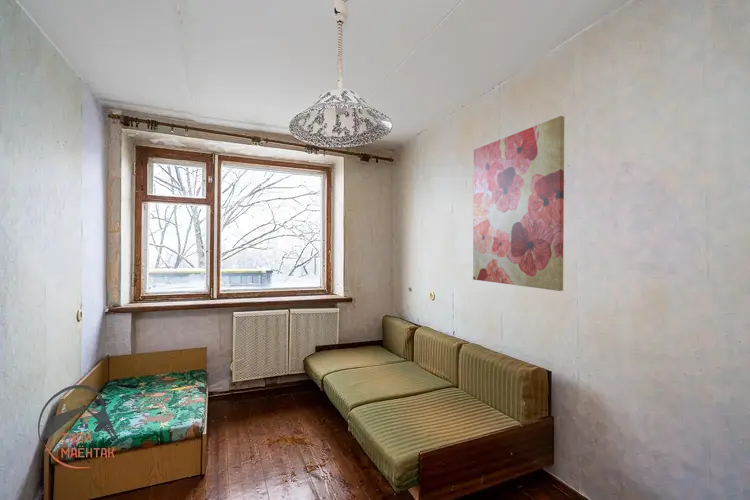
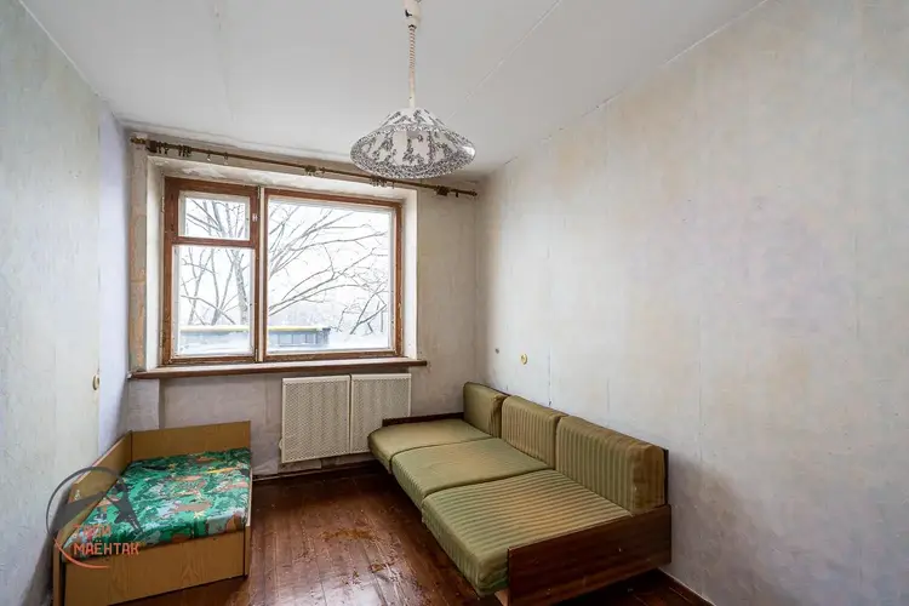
- wall art [472,115,565,292]
